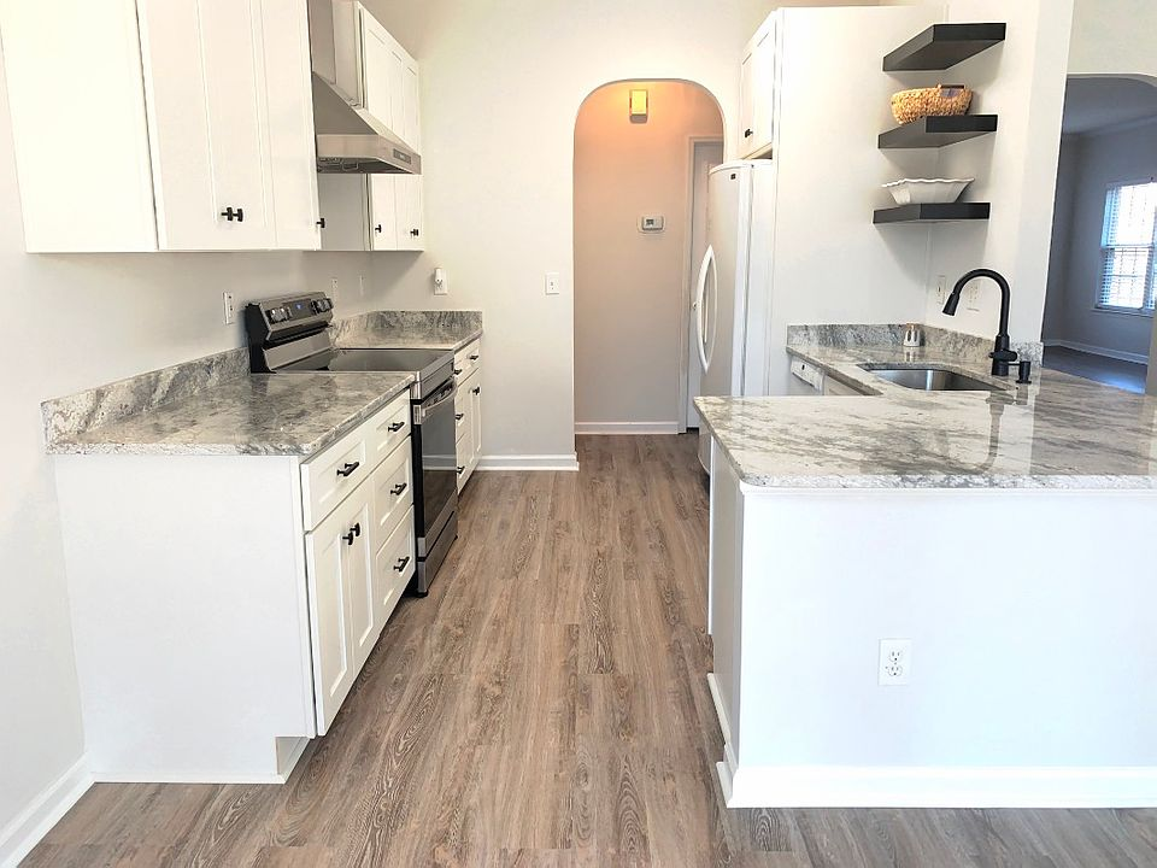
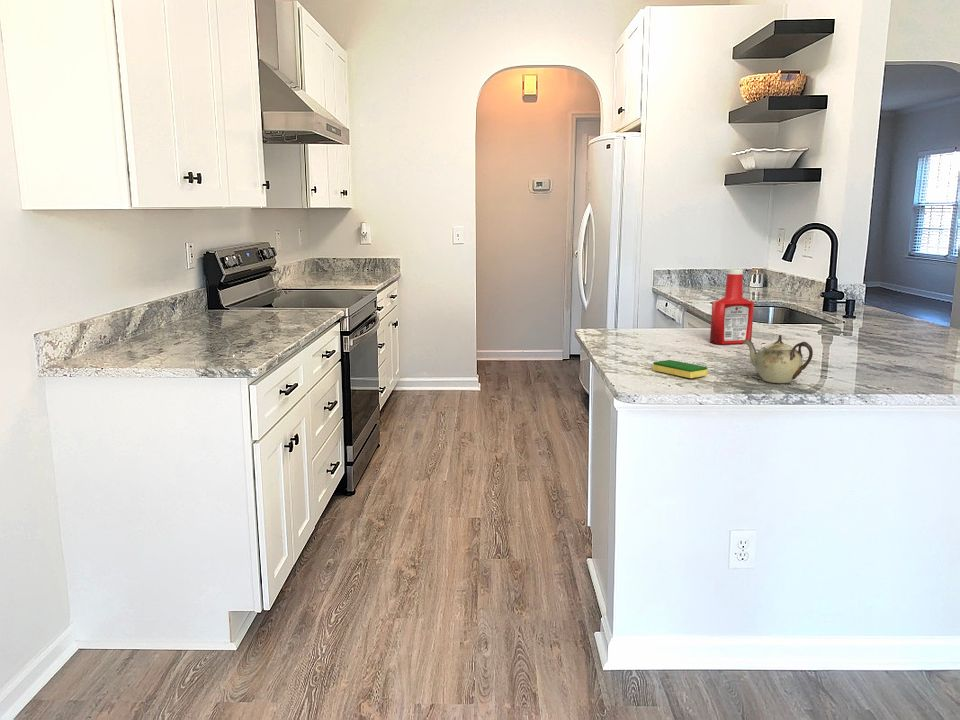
+ dish sponge [652,359,709,379]
+ soap bottle [709,268,755,345]
+ teapot [741,334,814,384]
